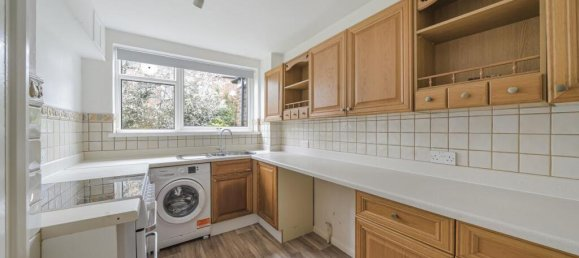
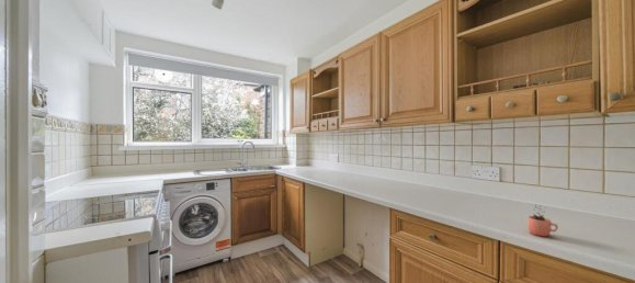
+ cocoa [526,204,559,237]
